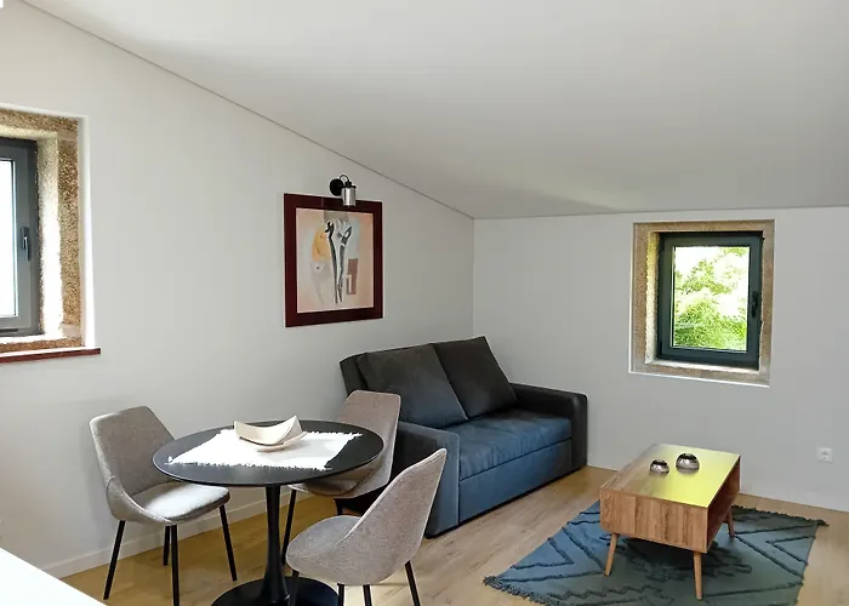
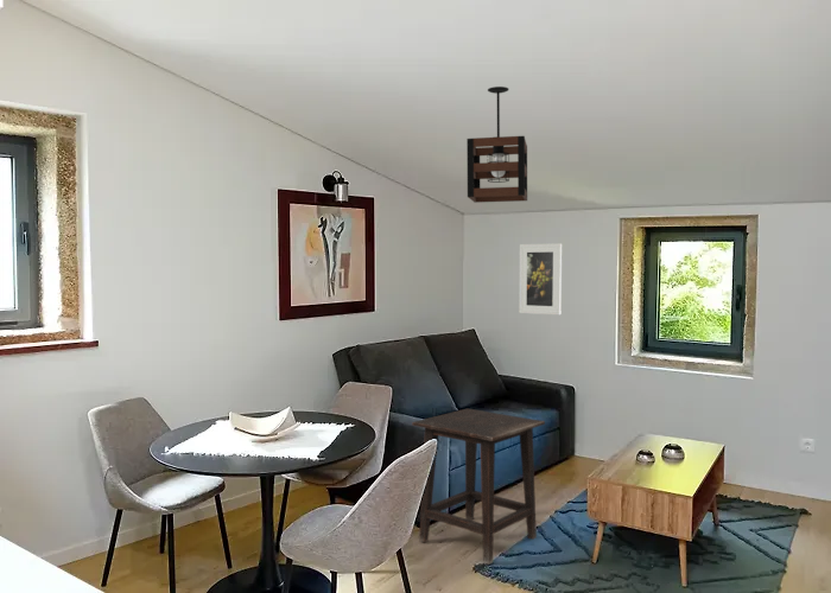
+ pendant light [465,85,528,204]
+ side table [411,408,546,566]
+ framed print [518,242,563,315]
